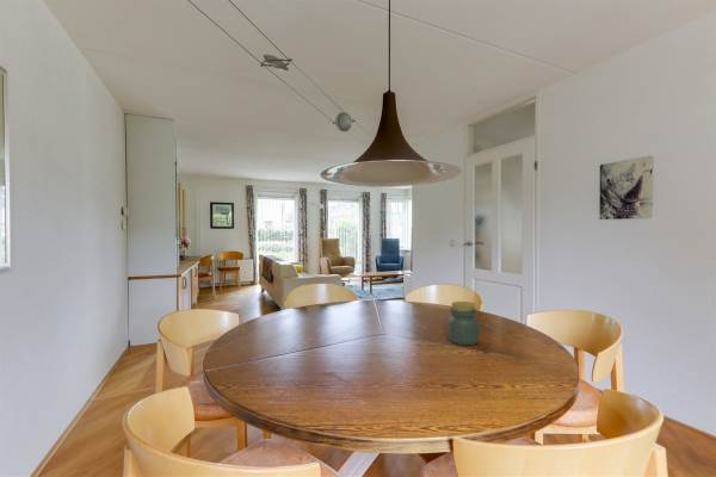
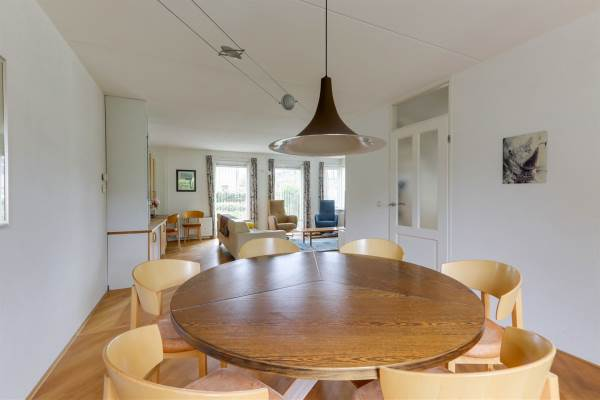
- jar [448,301,481,346]
